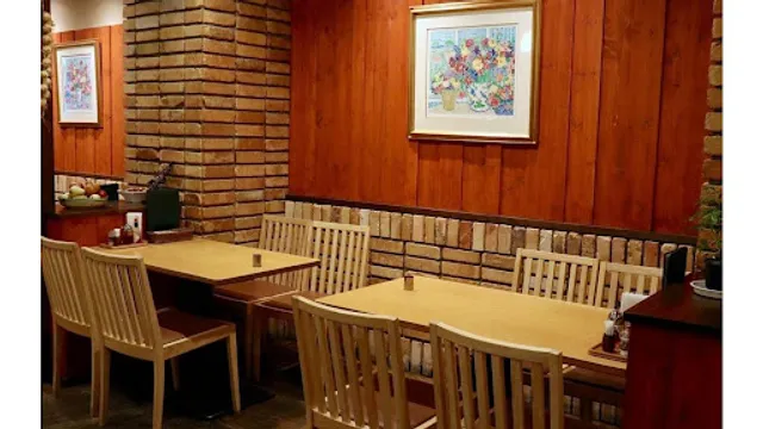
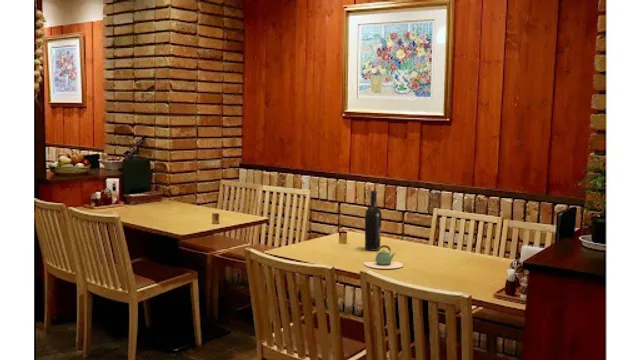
+ wine bottle [364,189,383,251]
+ teapot [363,244,405,270]
